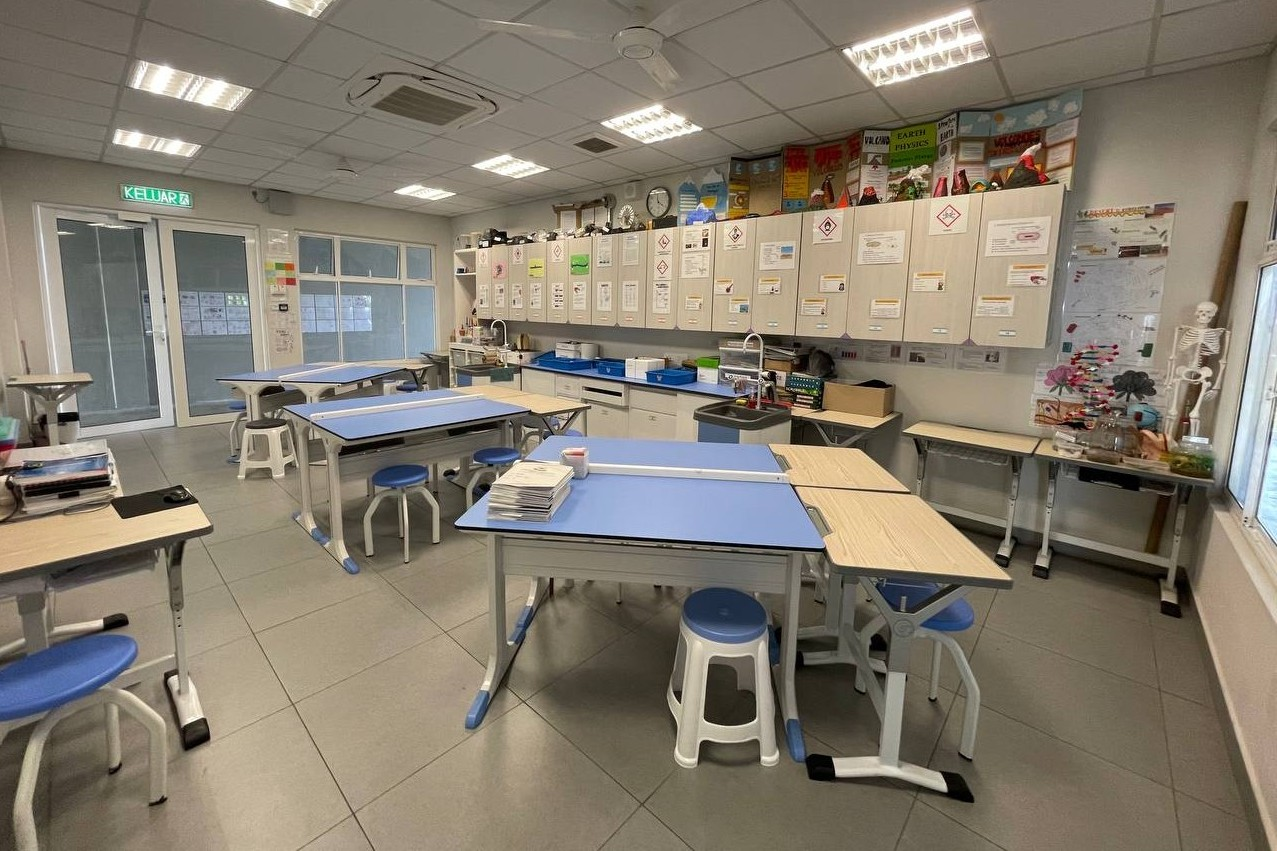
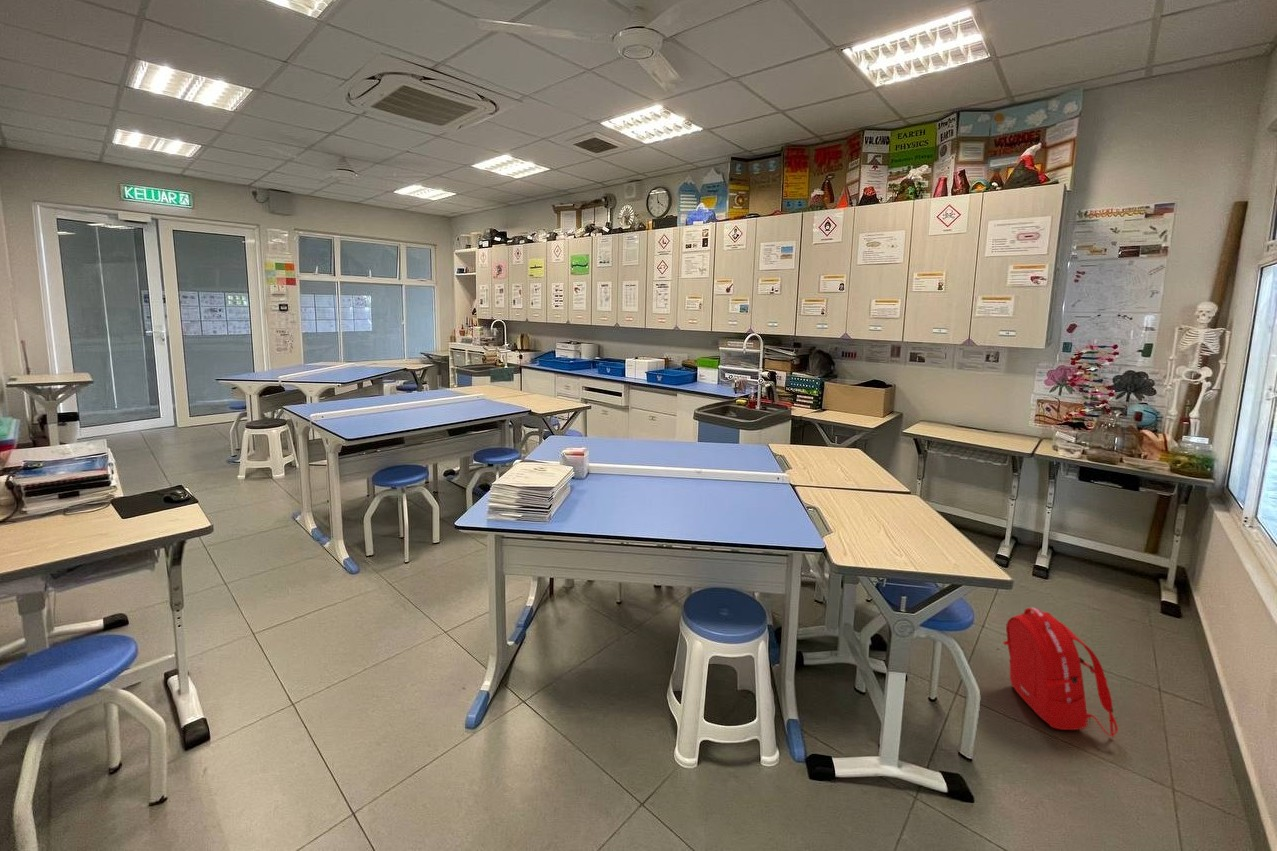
+ backpack [1002,606,1119,739]
